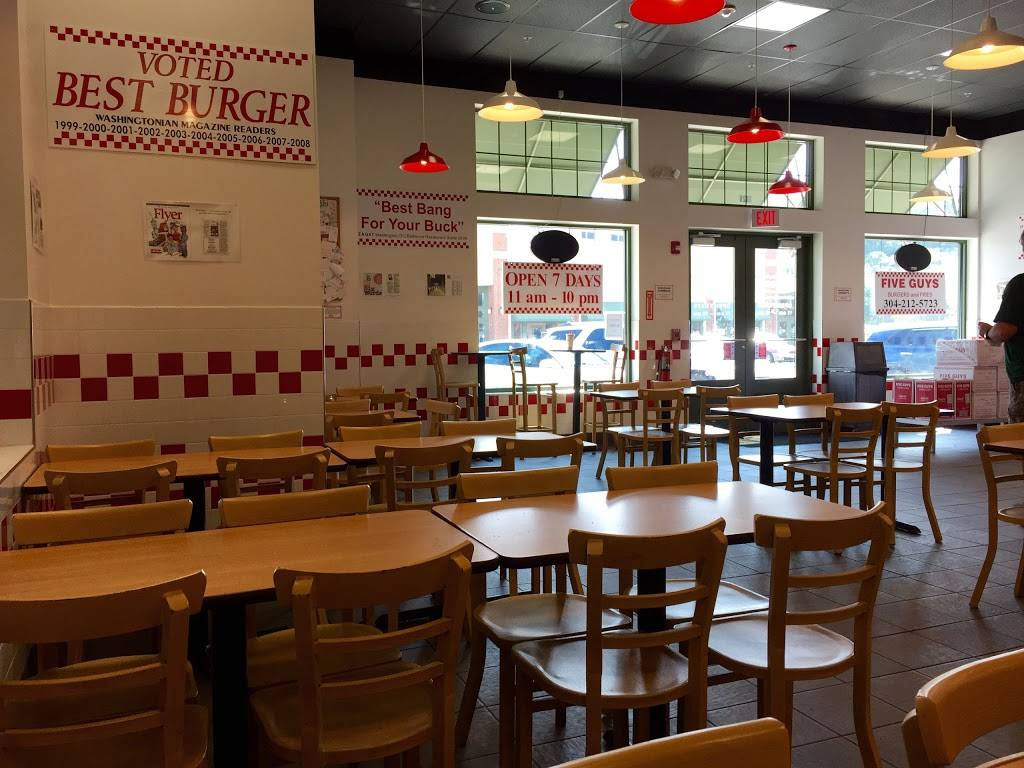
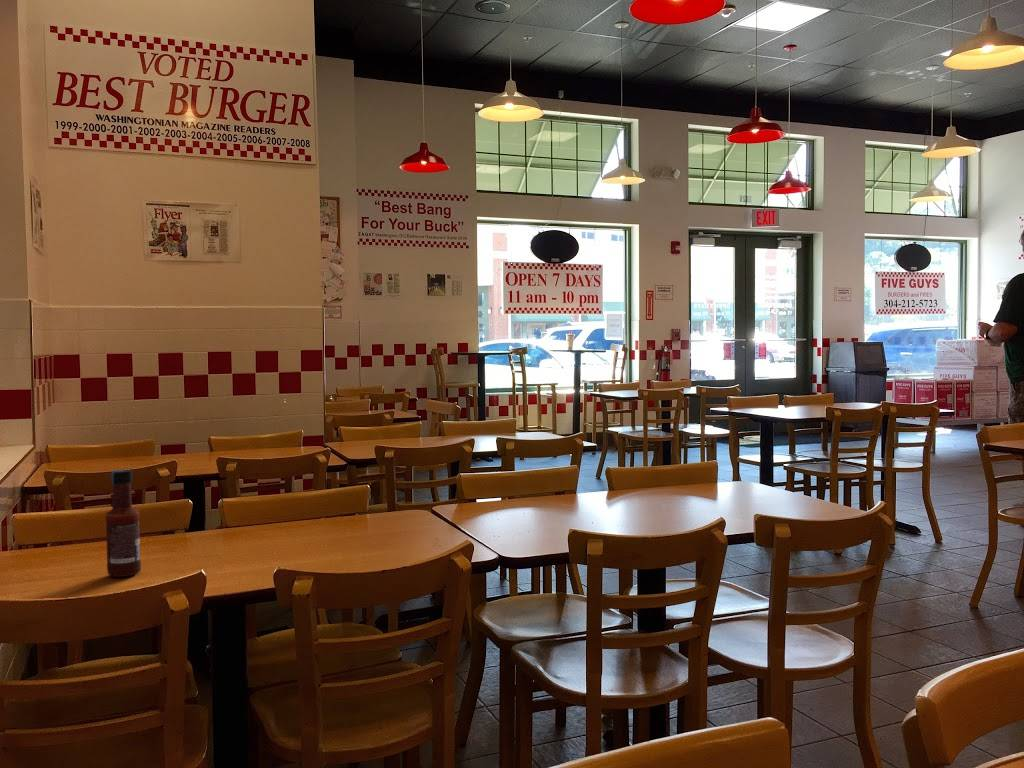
+ tabasco sauce [105,469,142,578]
